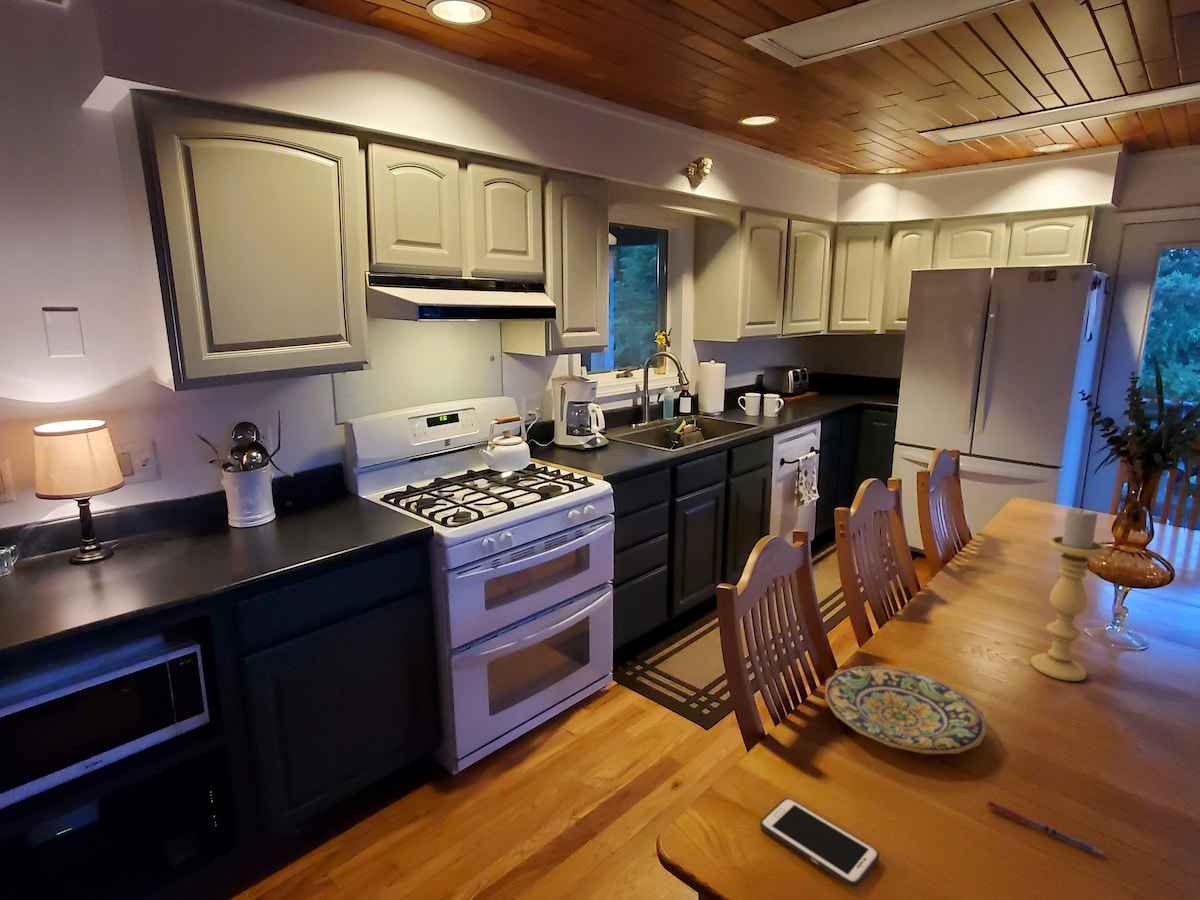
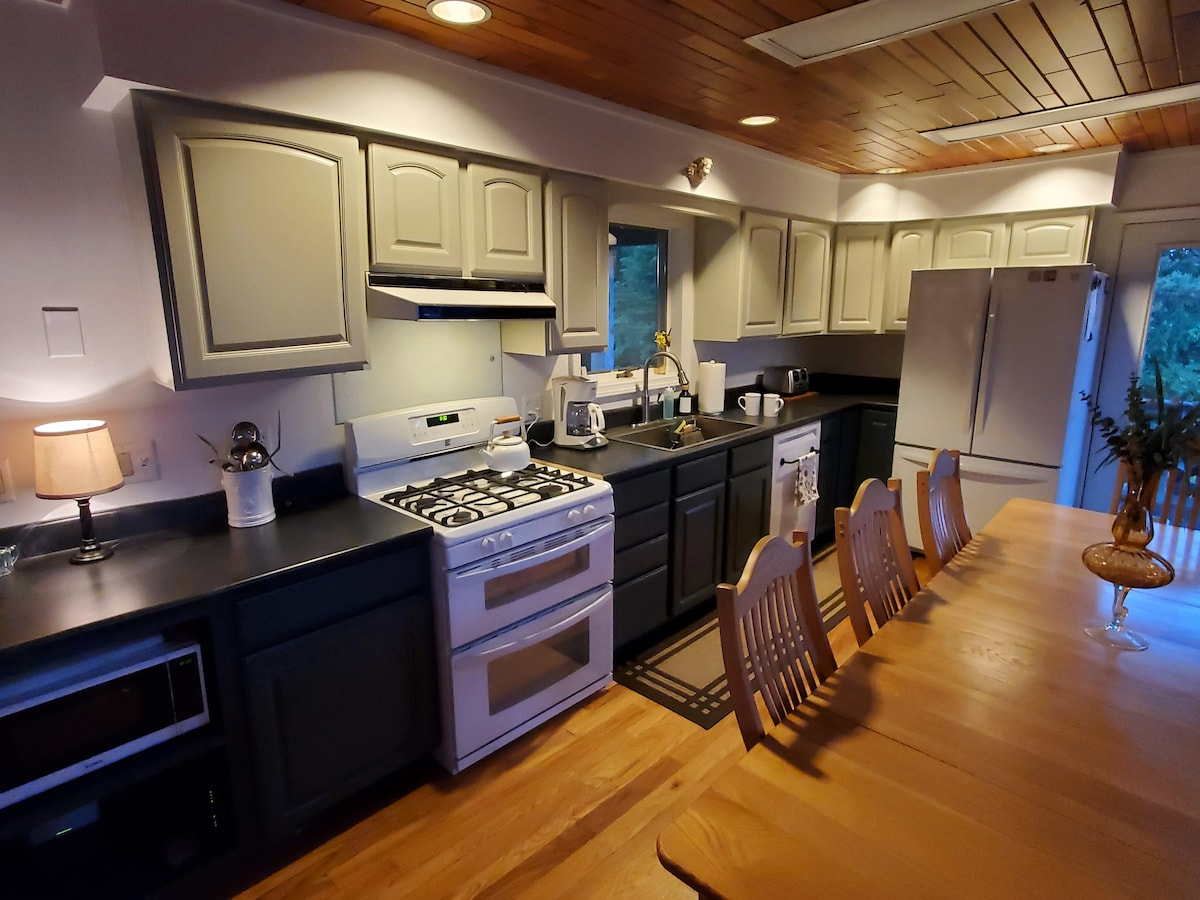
- pen [986,800,1105,858]
- plate [824,665,989,755]
- cell phone [759,797,880,888]
- candle holder [1030,506,1106,682]
